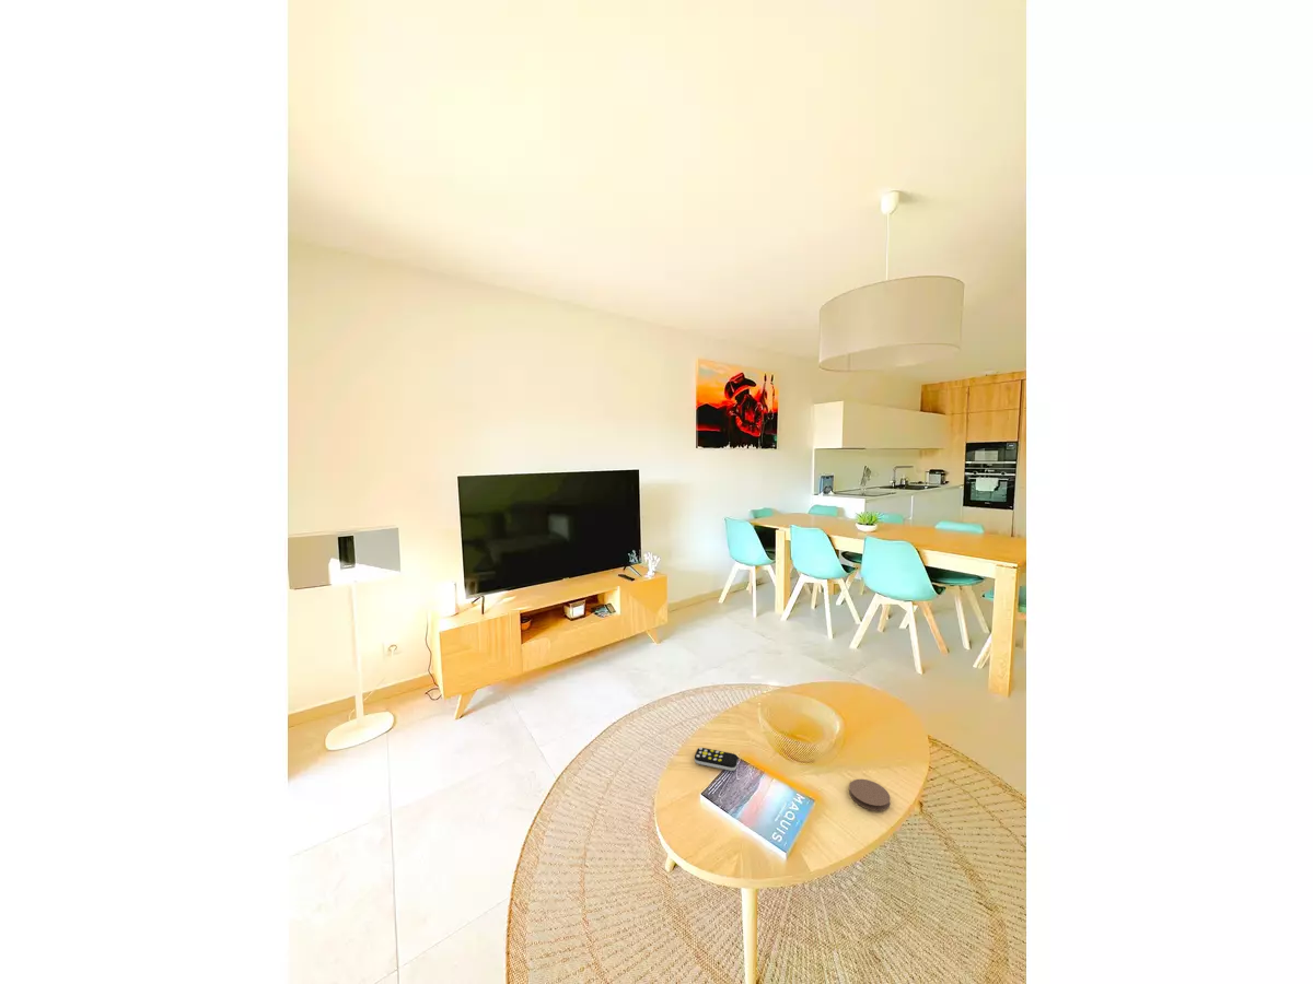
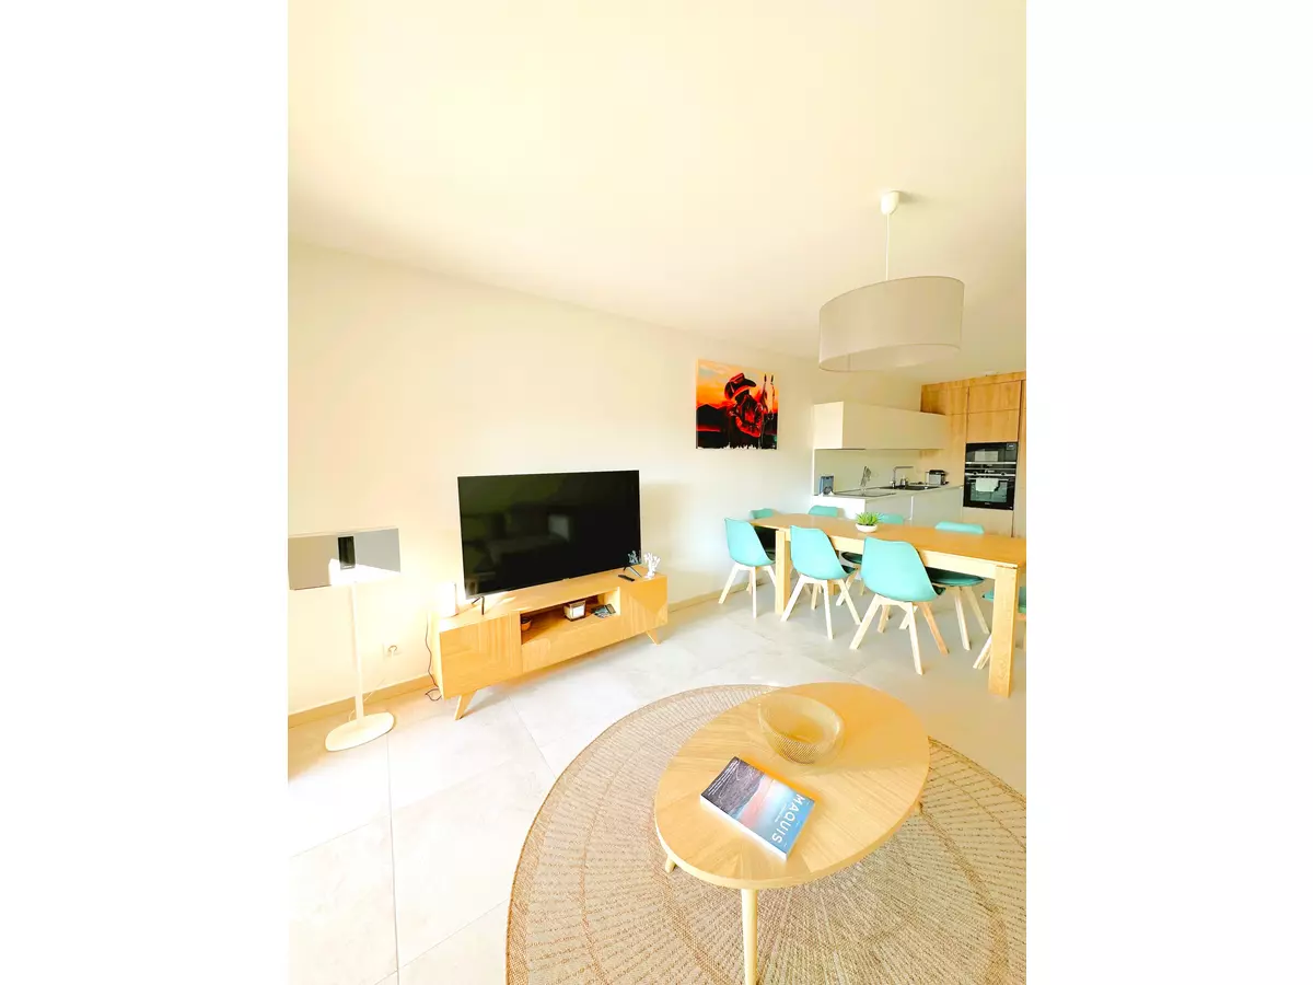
- coaster [848,778,892,812]
- remote control [694,747,739,772]
